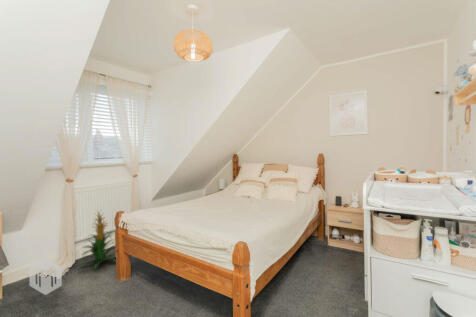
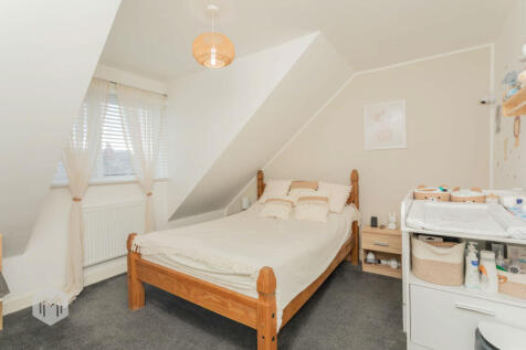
- indoor plant [79,209,117,270]
